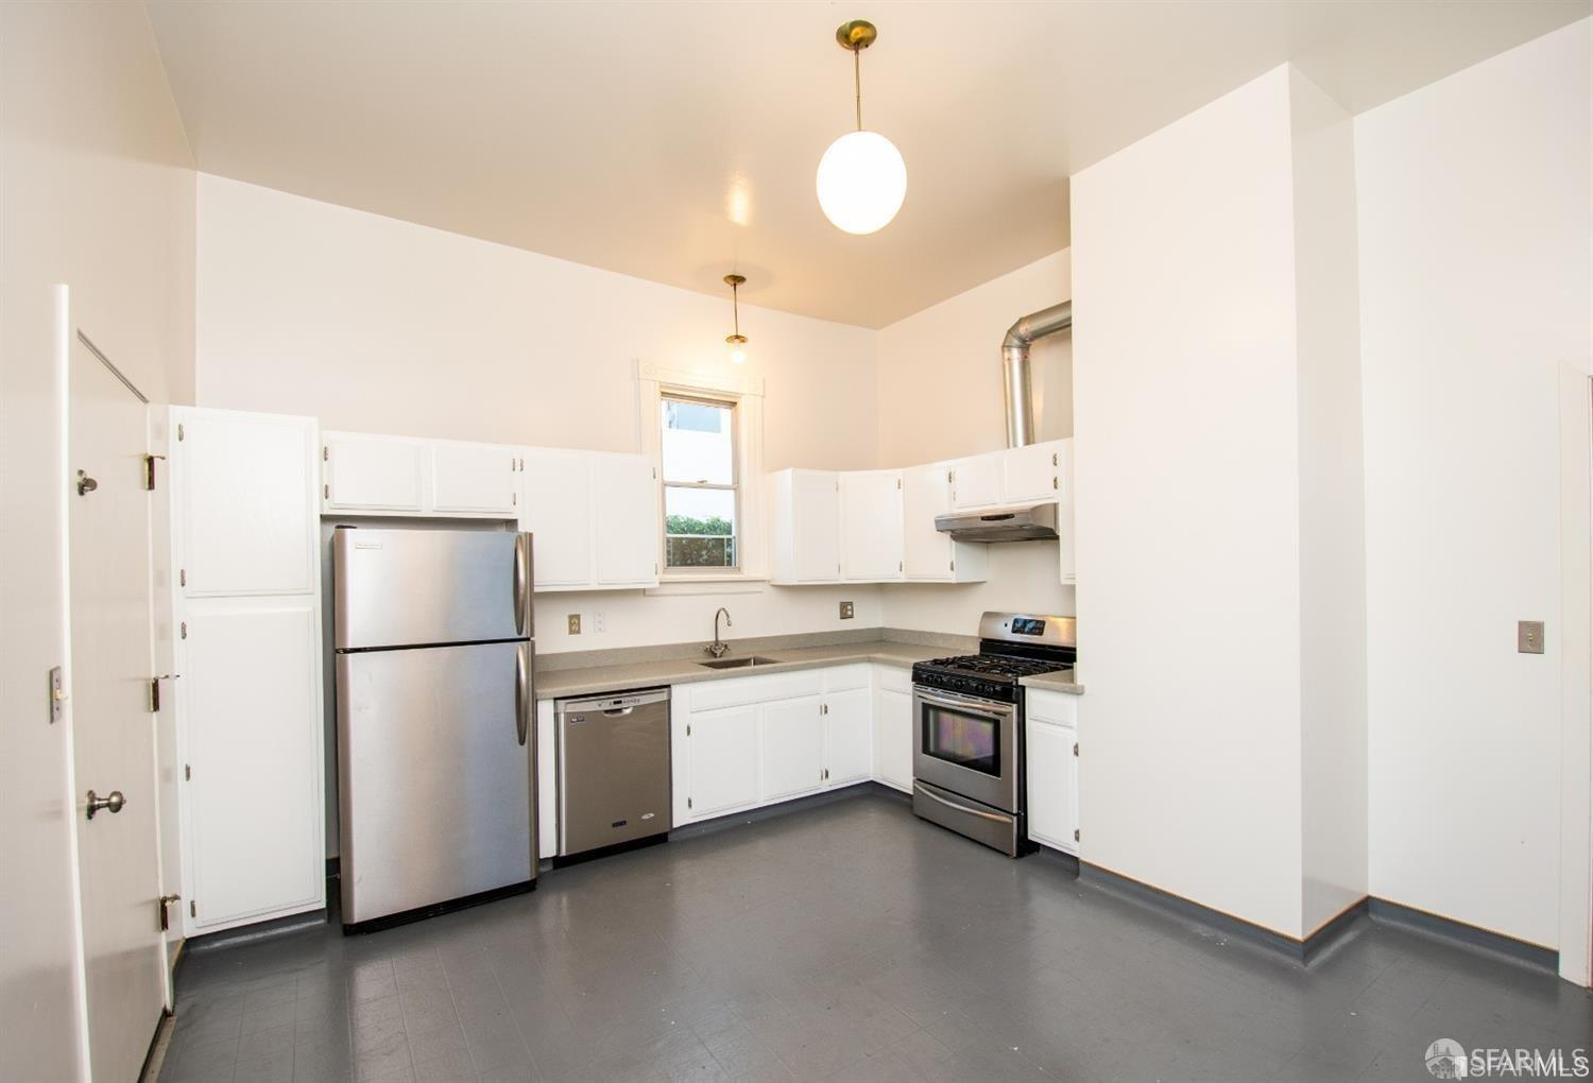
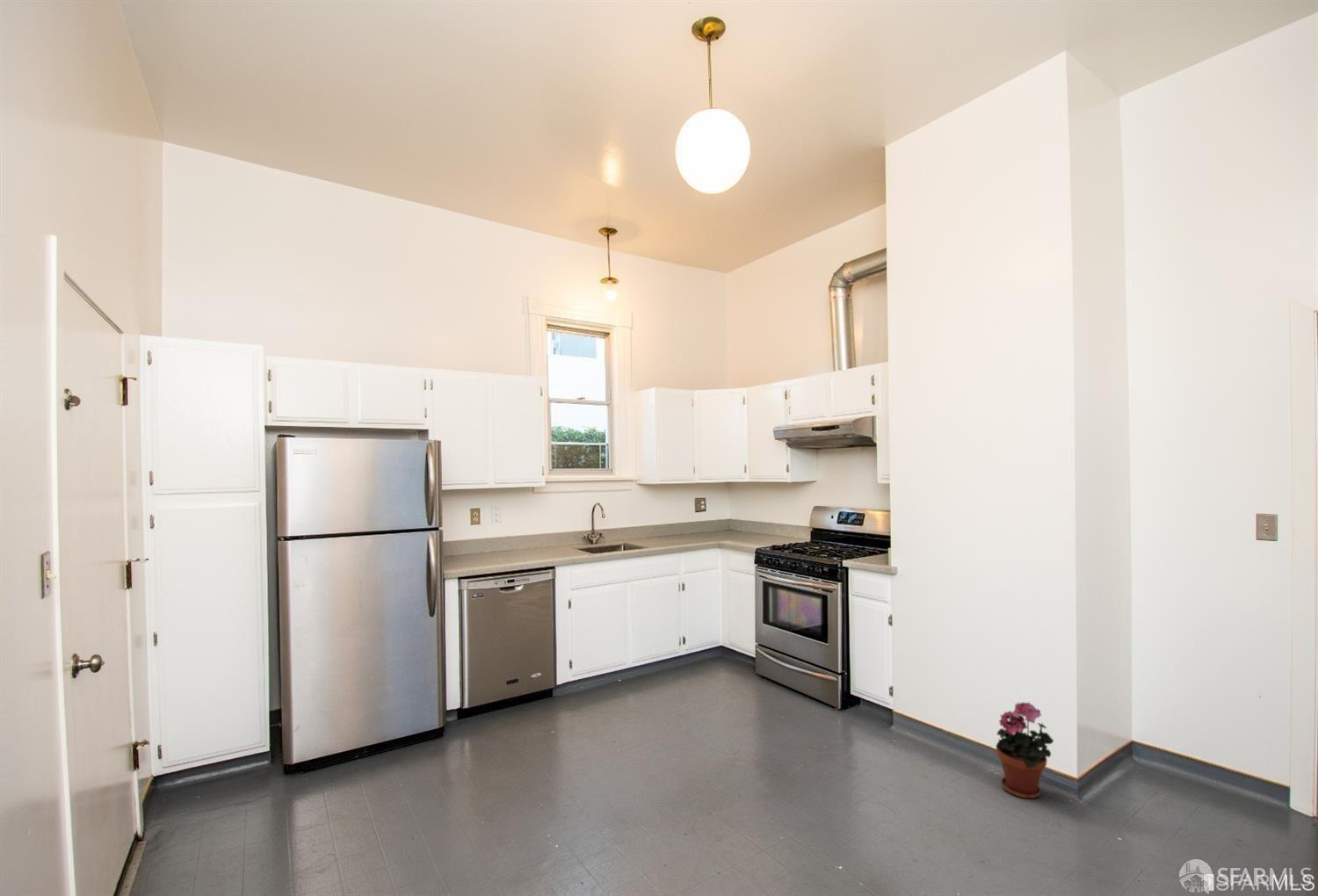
+ potted plant [995,701,1054,799]
